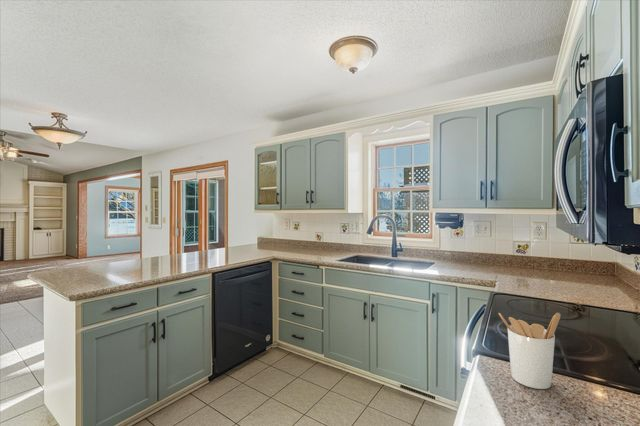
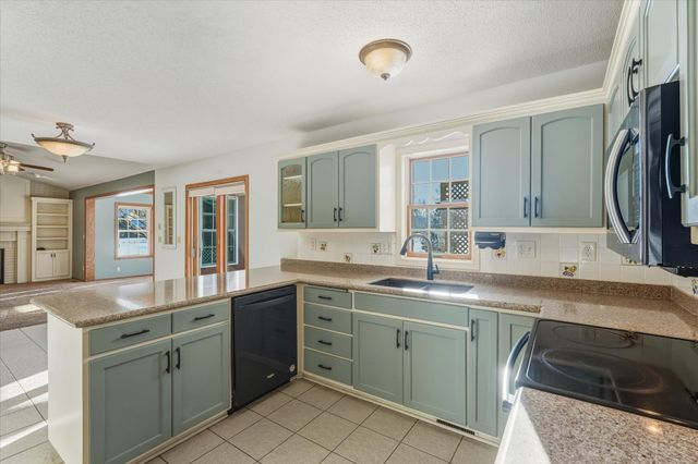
- utensil holder [498,312,562,390]
